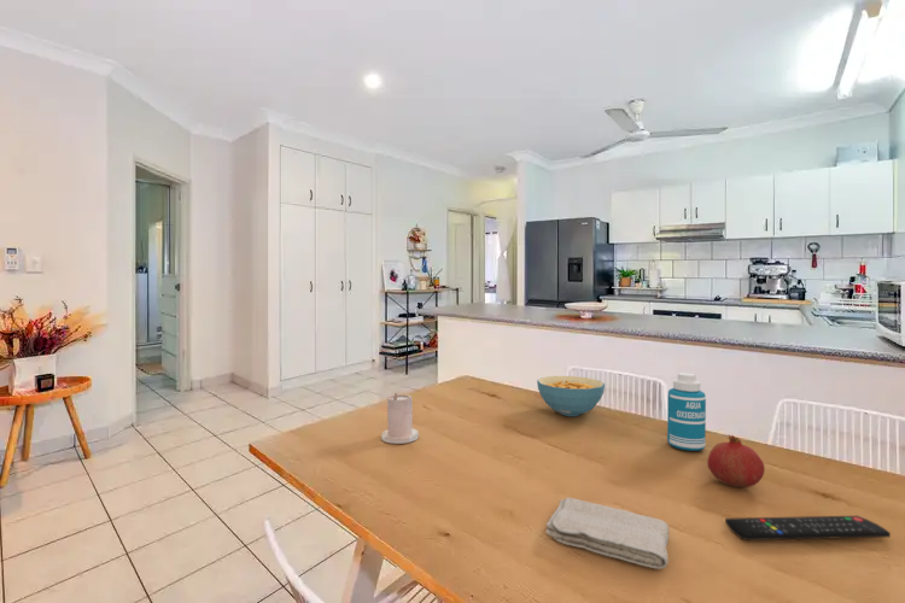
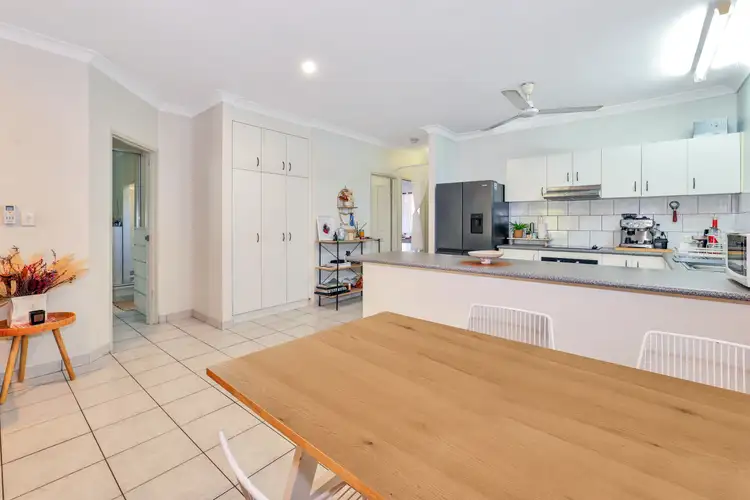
- fruit [706,434,766,488]
- cereal bowl [536,375,606,417]
- candle [380,392,420,445]
- washcloth [545,497,670,570]
- remote control [724,515,892,541]
- bottle [666,371,707,452]
